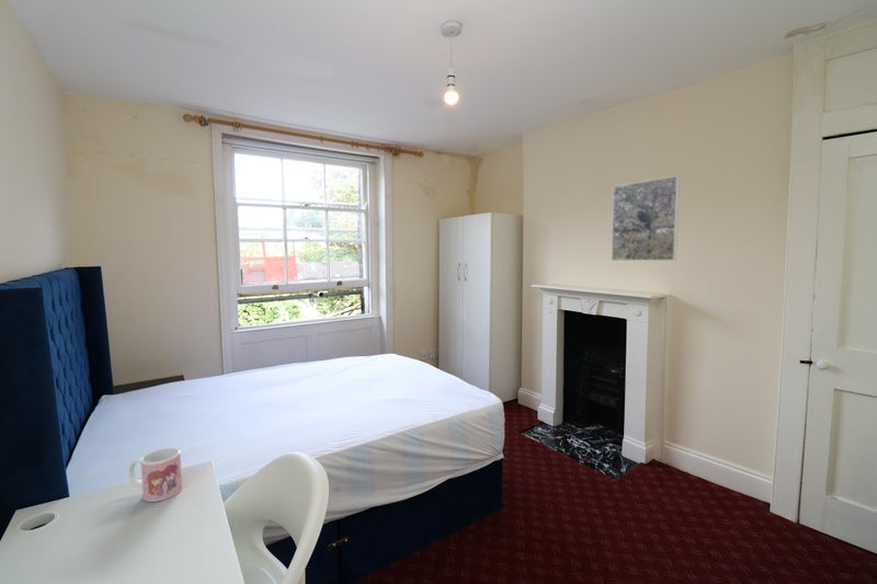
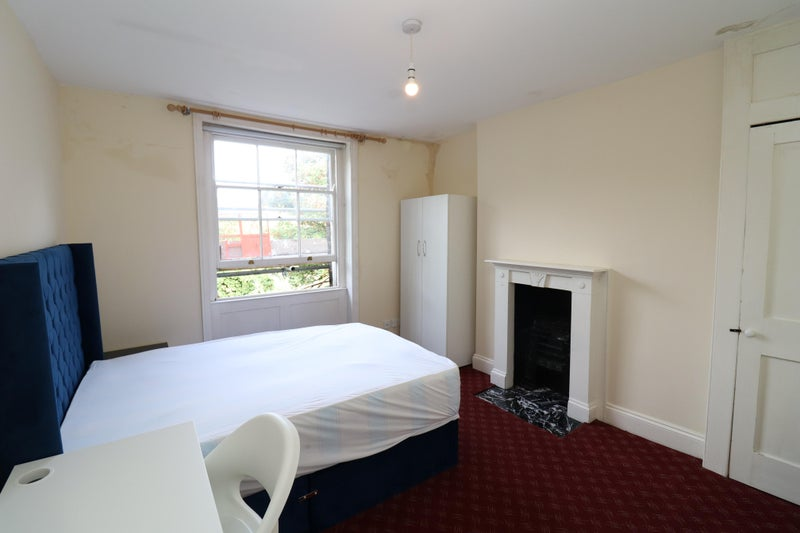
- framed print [611,174,681,262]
- mug [127,447,183,503]
